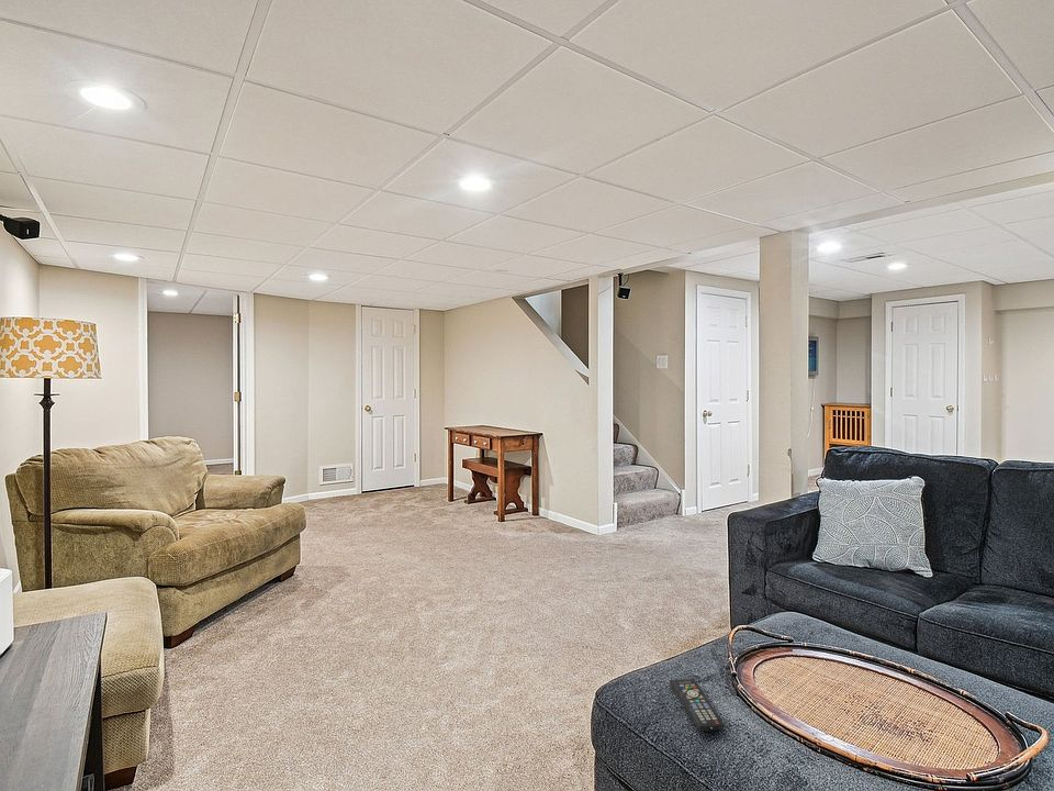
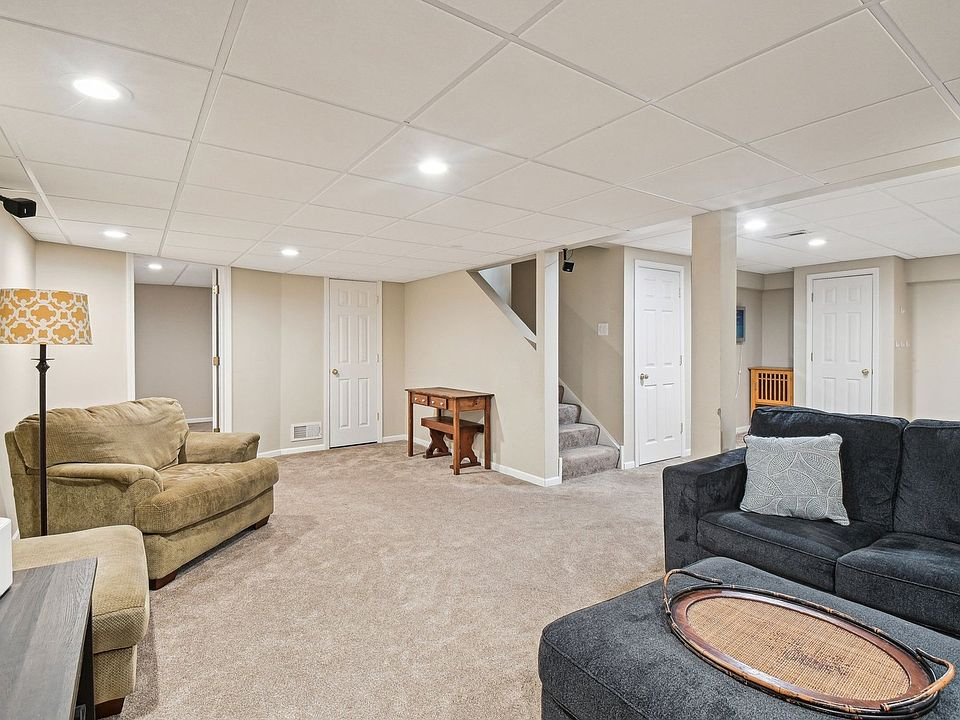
- remote control [669,678,726,732]
